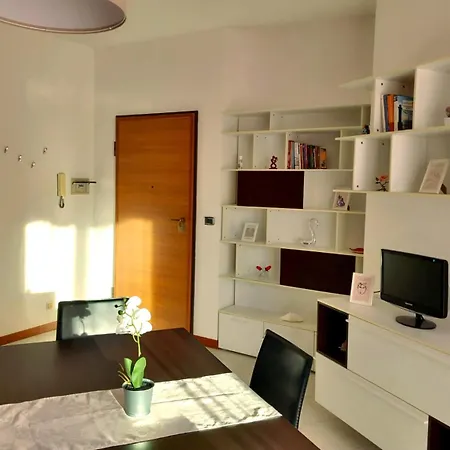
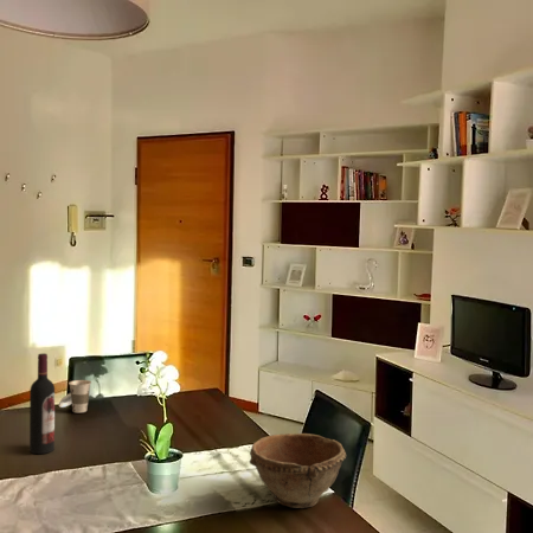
+ cup [58,379,92,413]
+ wine bottle [28,352,56,455]
+ bowl [249,432,347,509]
